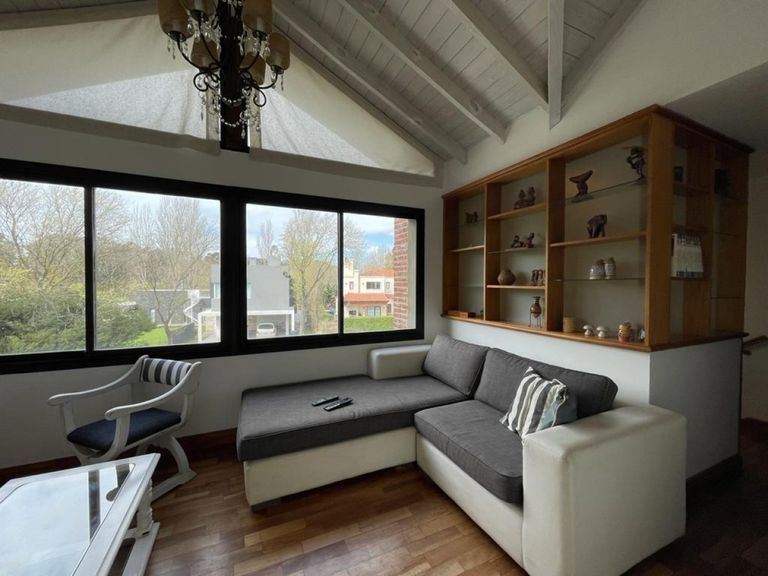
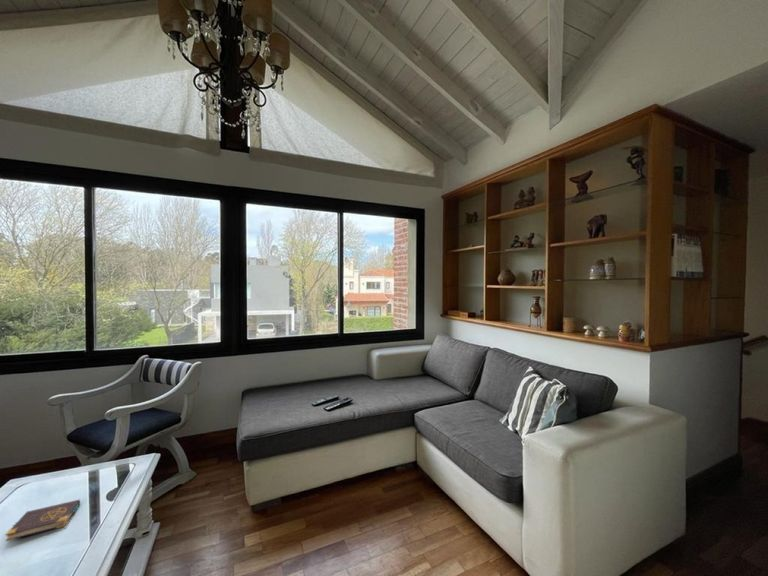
+ book [4,499,81,543]
